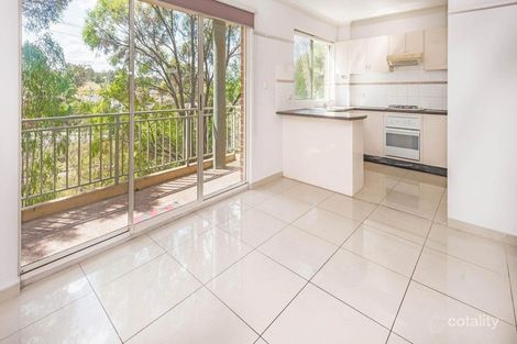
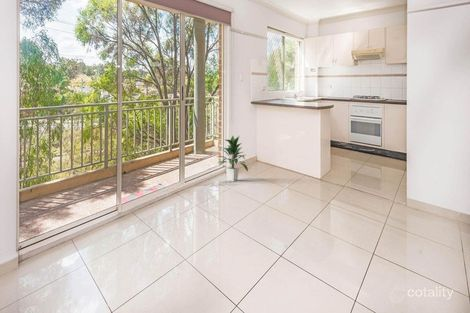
+ indoor plant [217,135,249,182]
